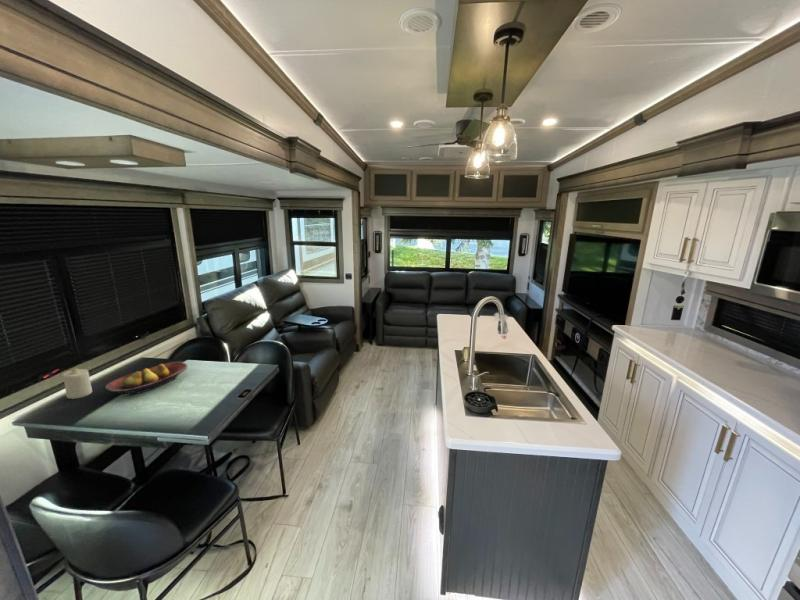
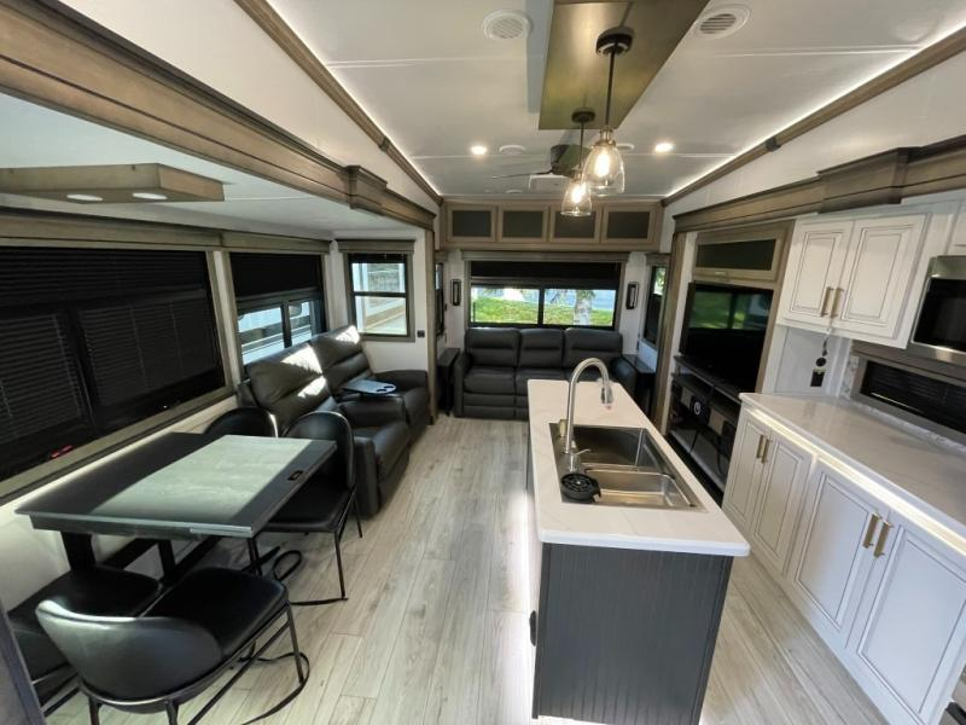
- candle [62,368,93,400]
- fruit bowl [105,361,189,397]
